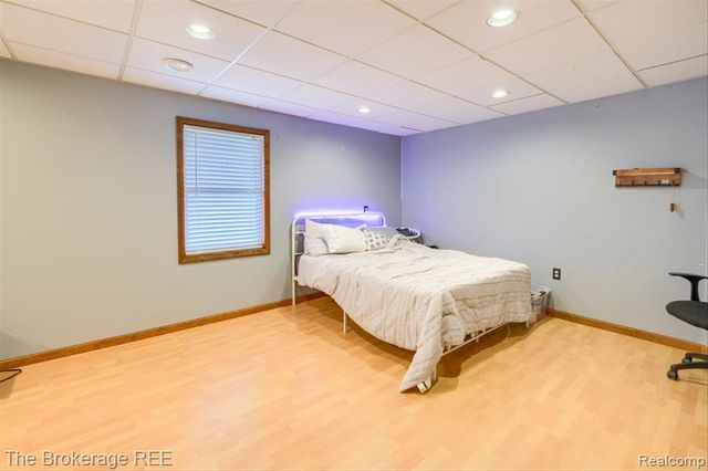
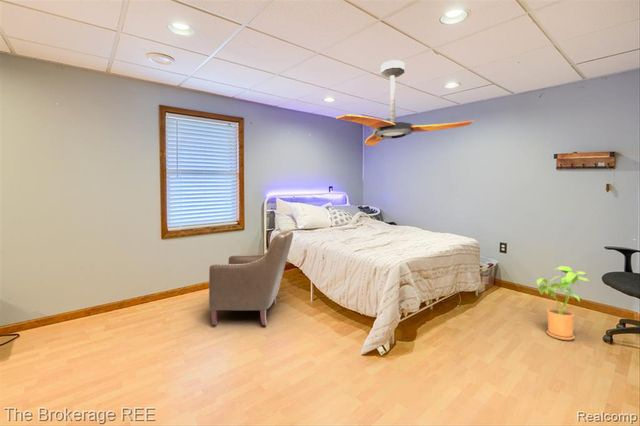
+ house plant [536,265,590,341]
+ ceiling fan [335,59,474,147]
+ chair [208,230,294,326]
